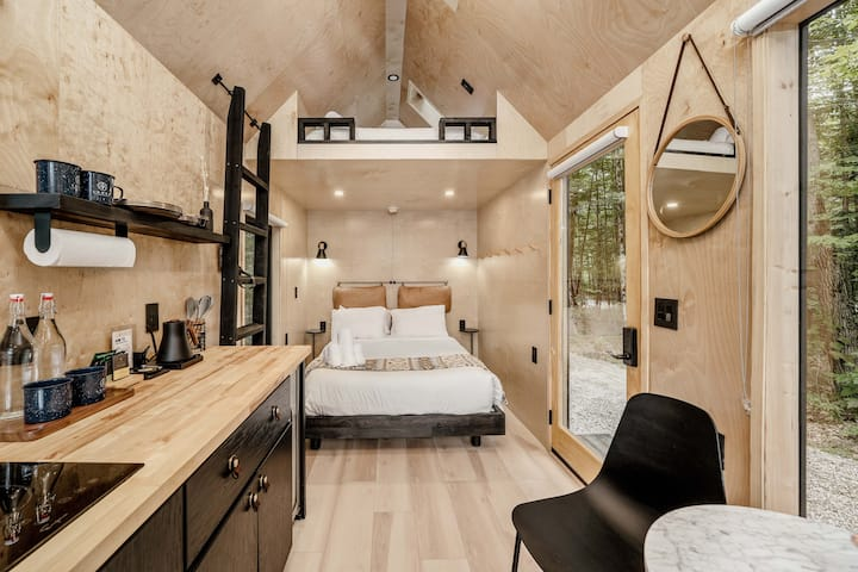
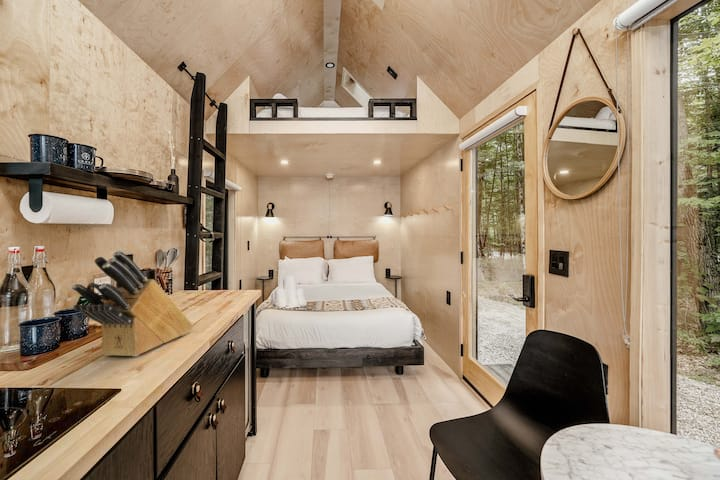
+ knife block [71,250,193,358]
